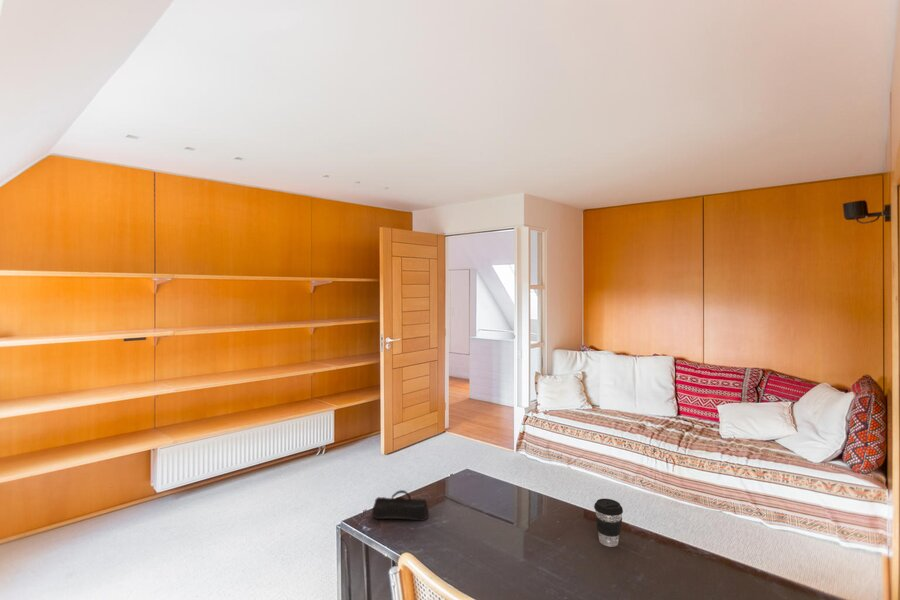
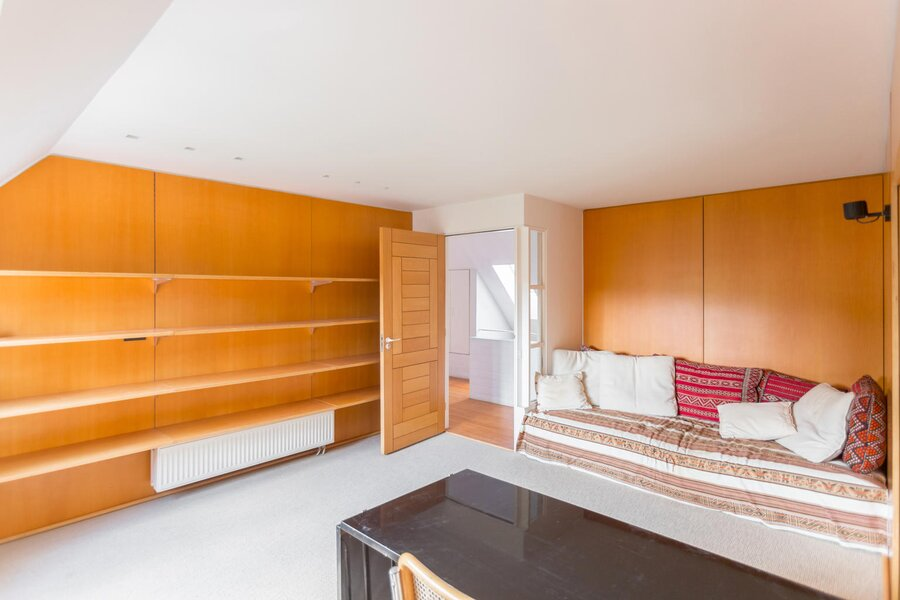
- coffee cup [593,498,624,548]
- pencil case [371,489,430,522]
